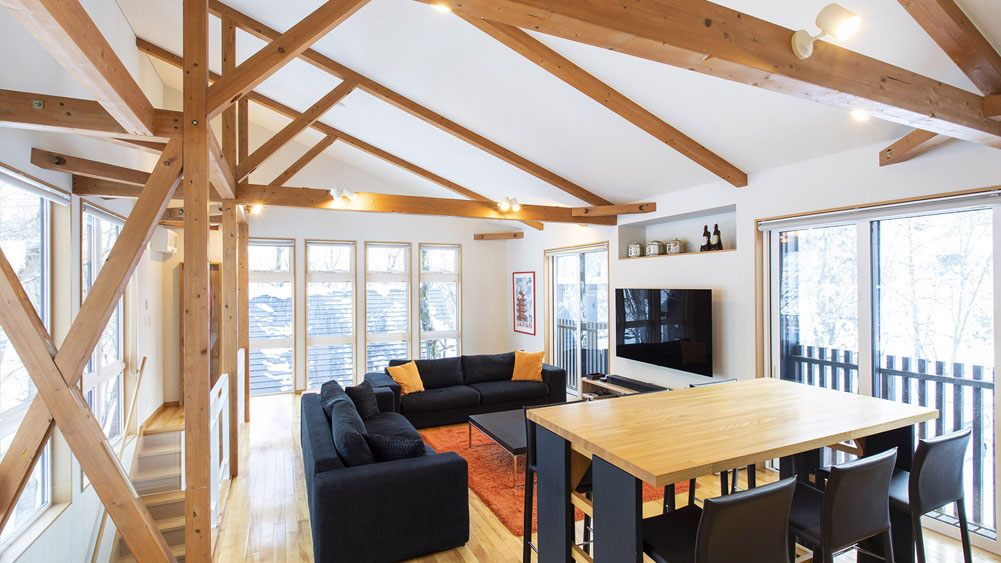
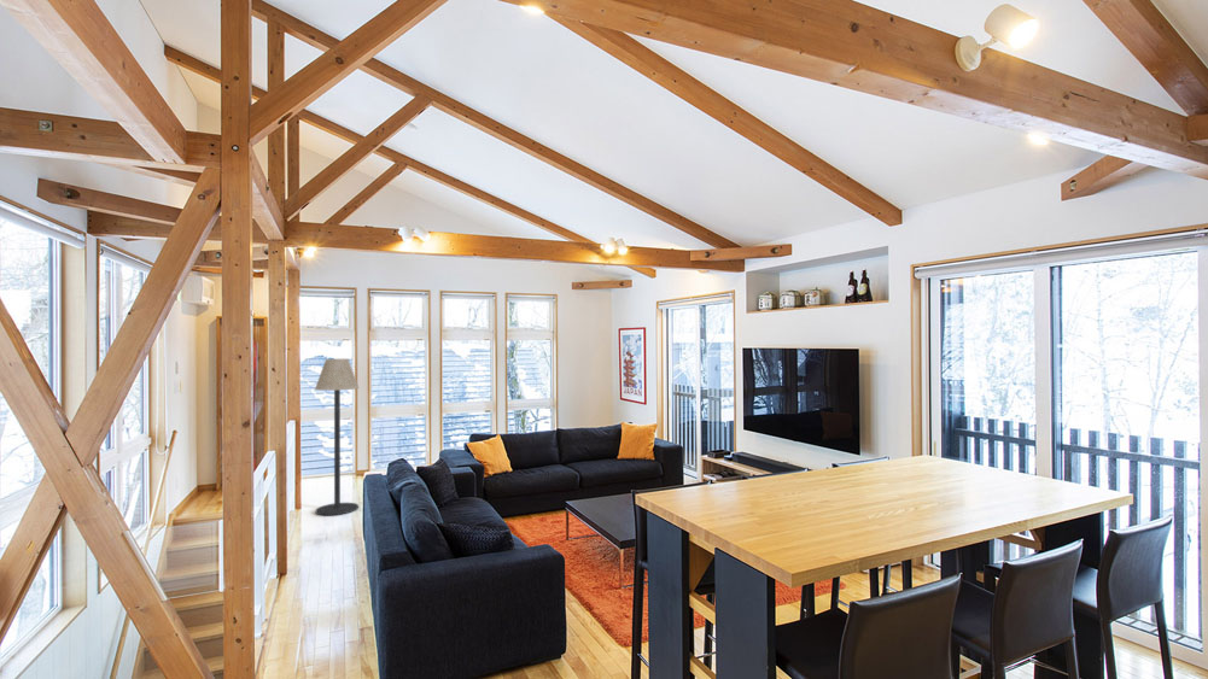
+ floor lamp [314,358,360,516]
